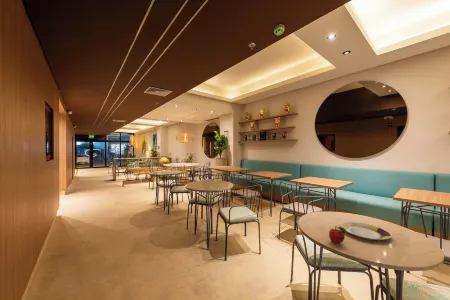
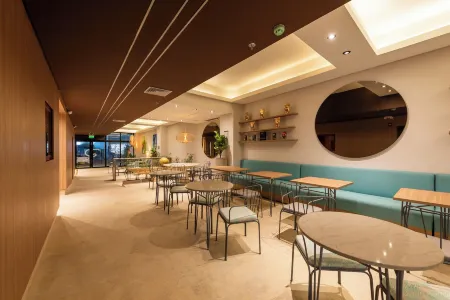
- fruit [328,225,347,244]
- plate [340,221,392,241]
